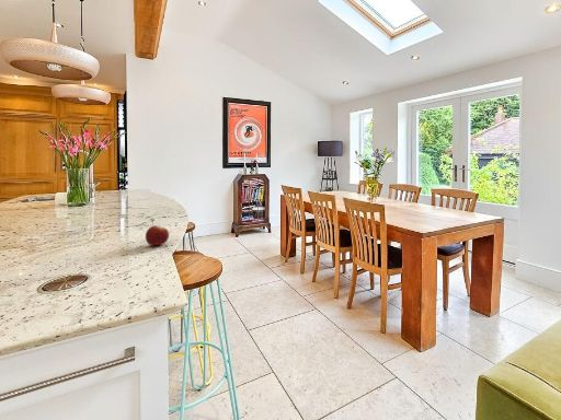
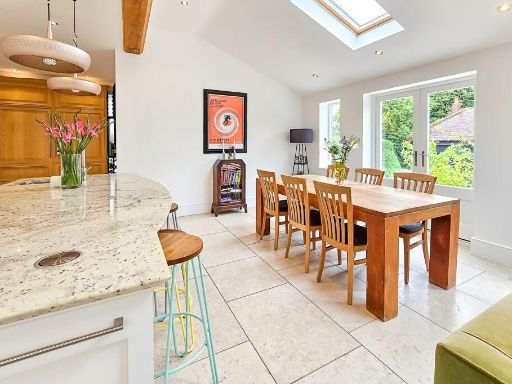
- fruit [145,224,170,246]
